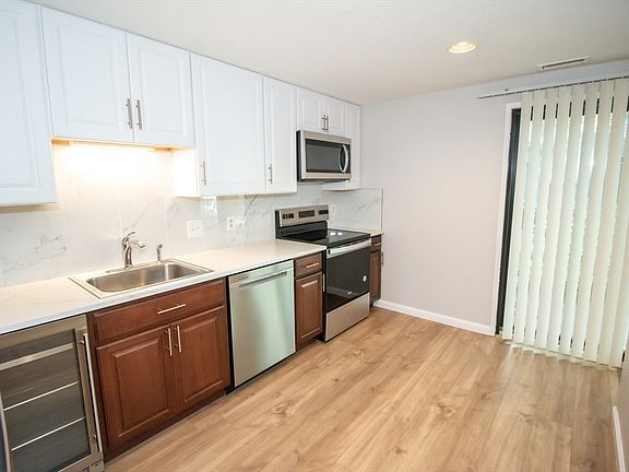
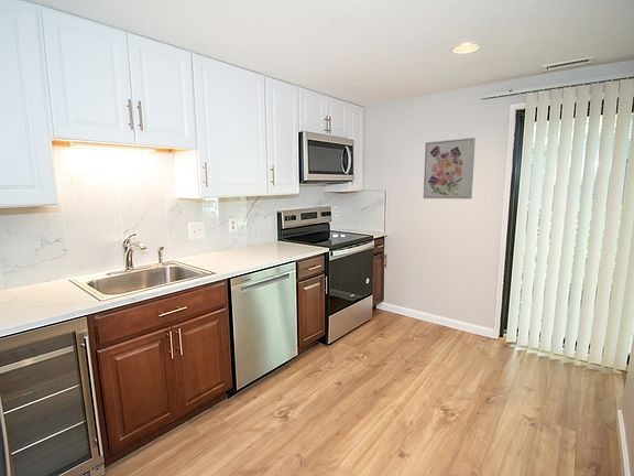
+ wall art [423,137,477,199]
